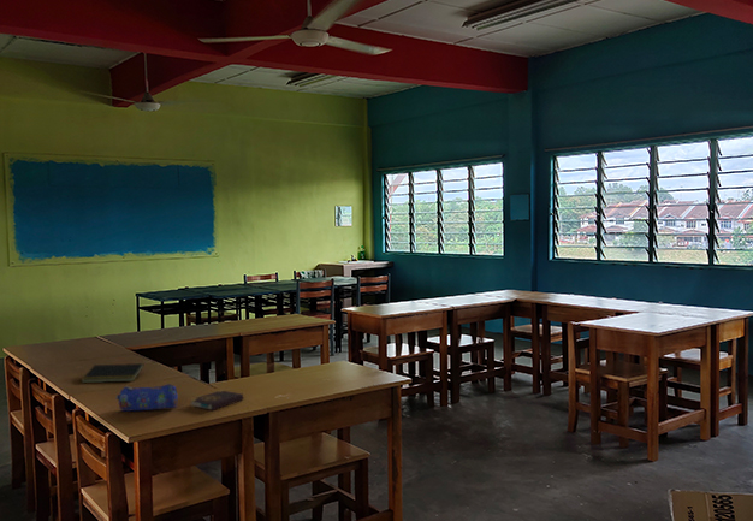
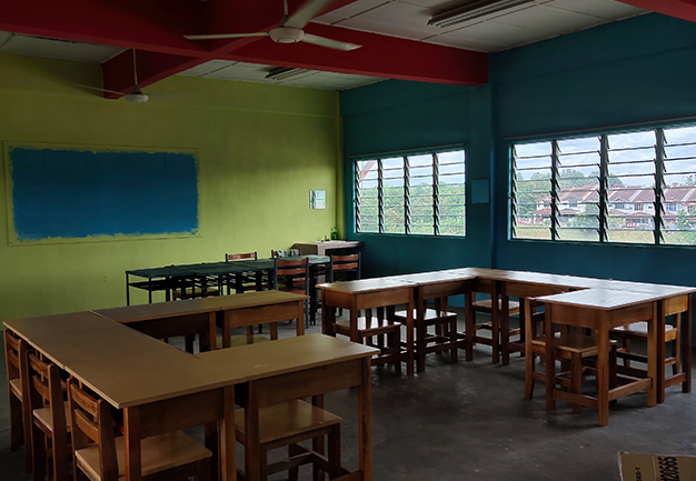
- notepad [81,362,144,384]
- book [189,389,244,412]
- pencil case [114,383,179,413]
